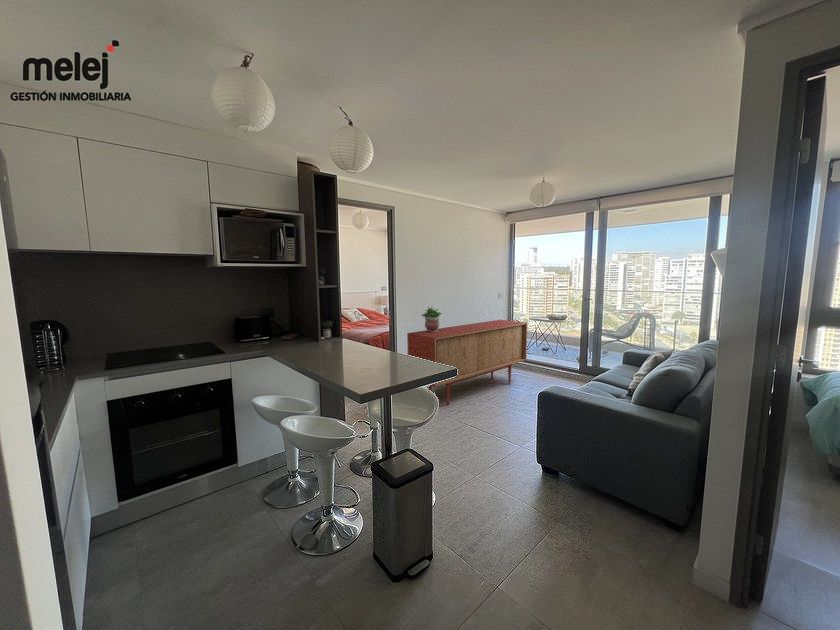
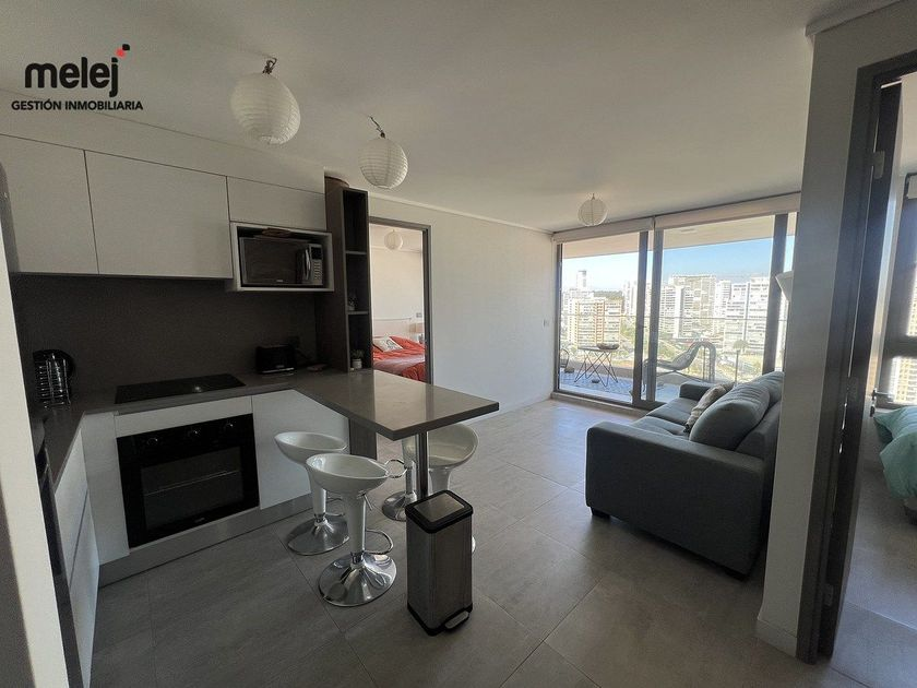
- sideboard [406,319,528,407]
- potted plant [420,306,443,332]
